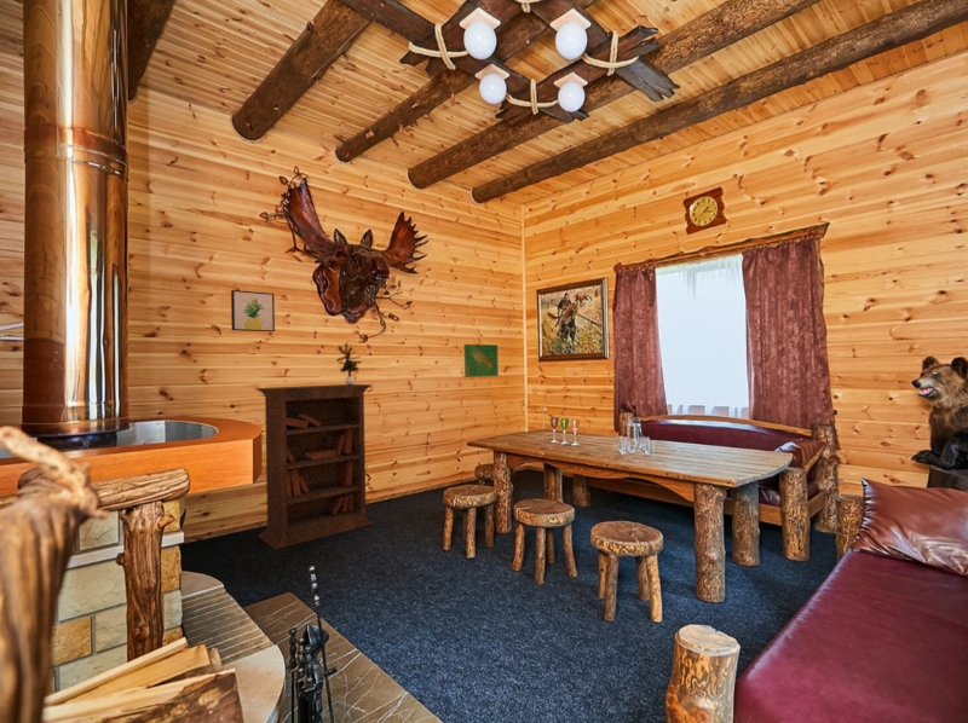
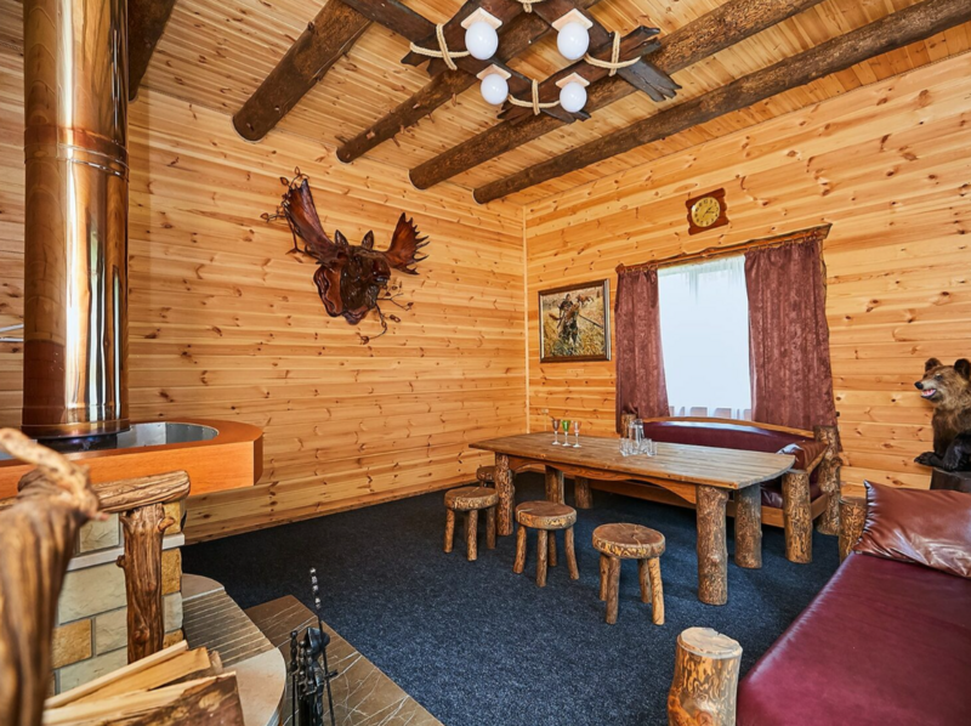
- topographic map [463,343,500,378]
- wall art [230,289,276,332]
- bookcase [254,383,375,550]
- potted plant [335,341,362,384]
